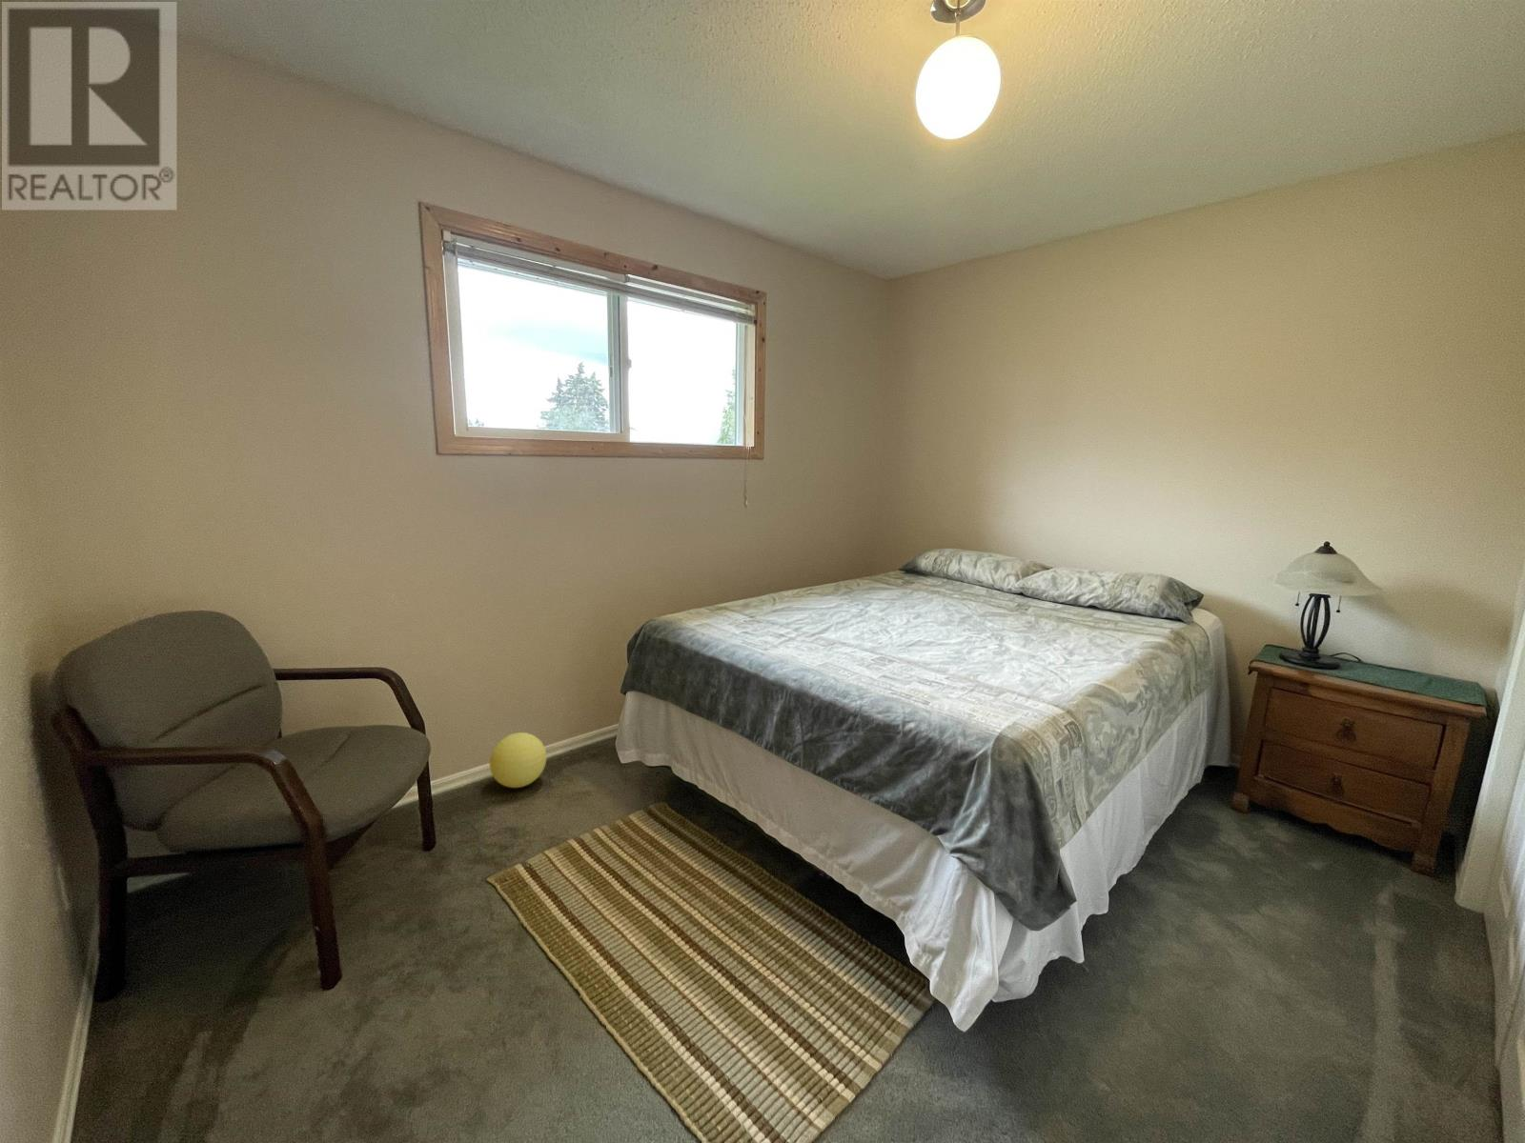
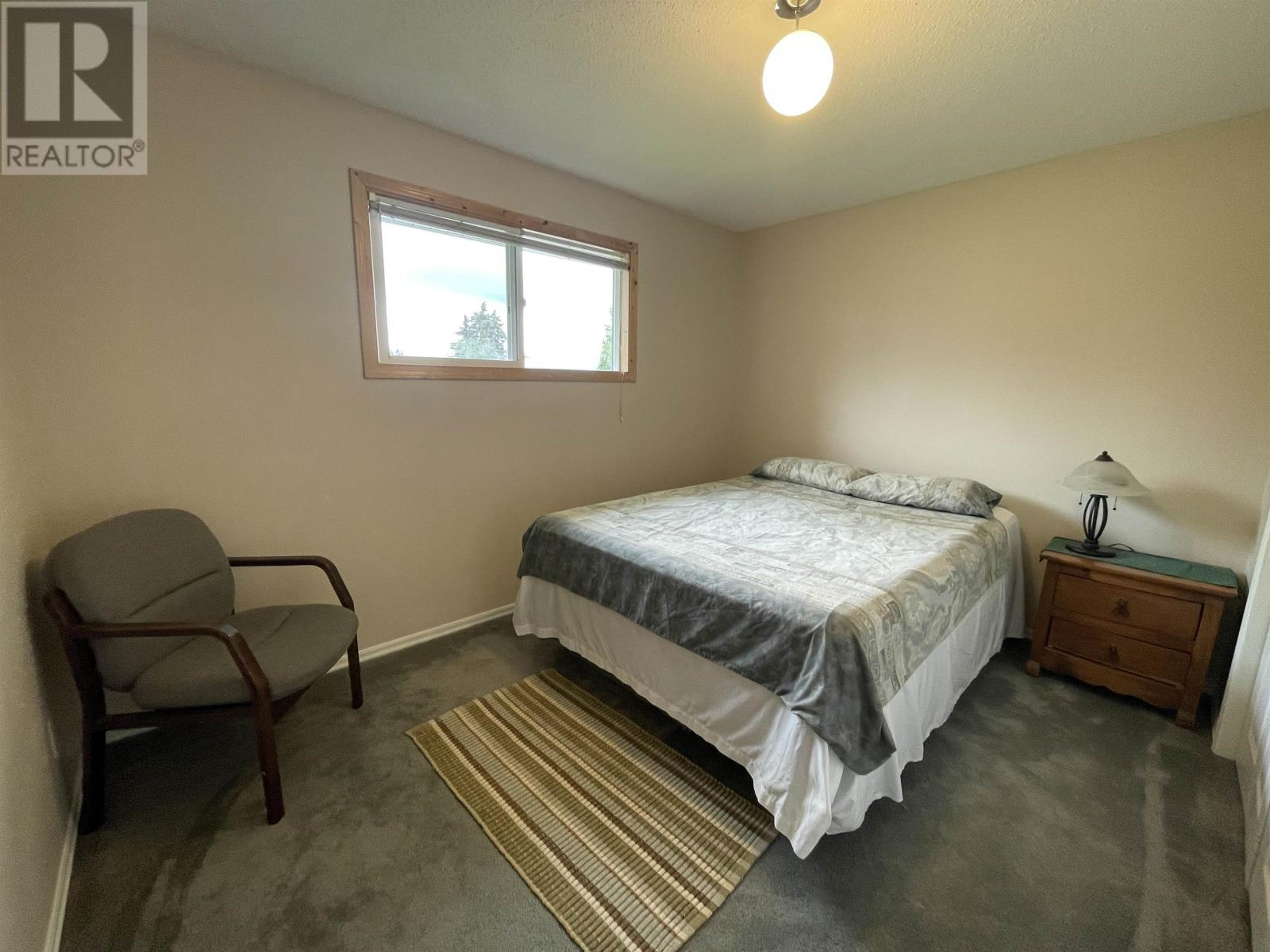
- decorative ball [489,731,548,789]
